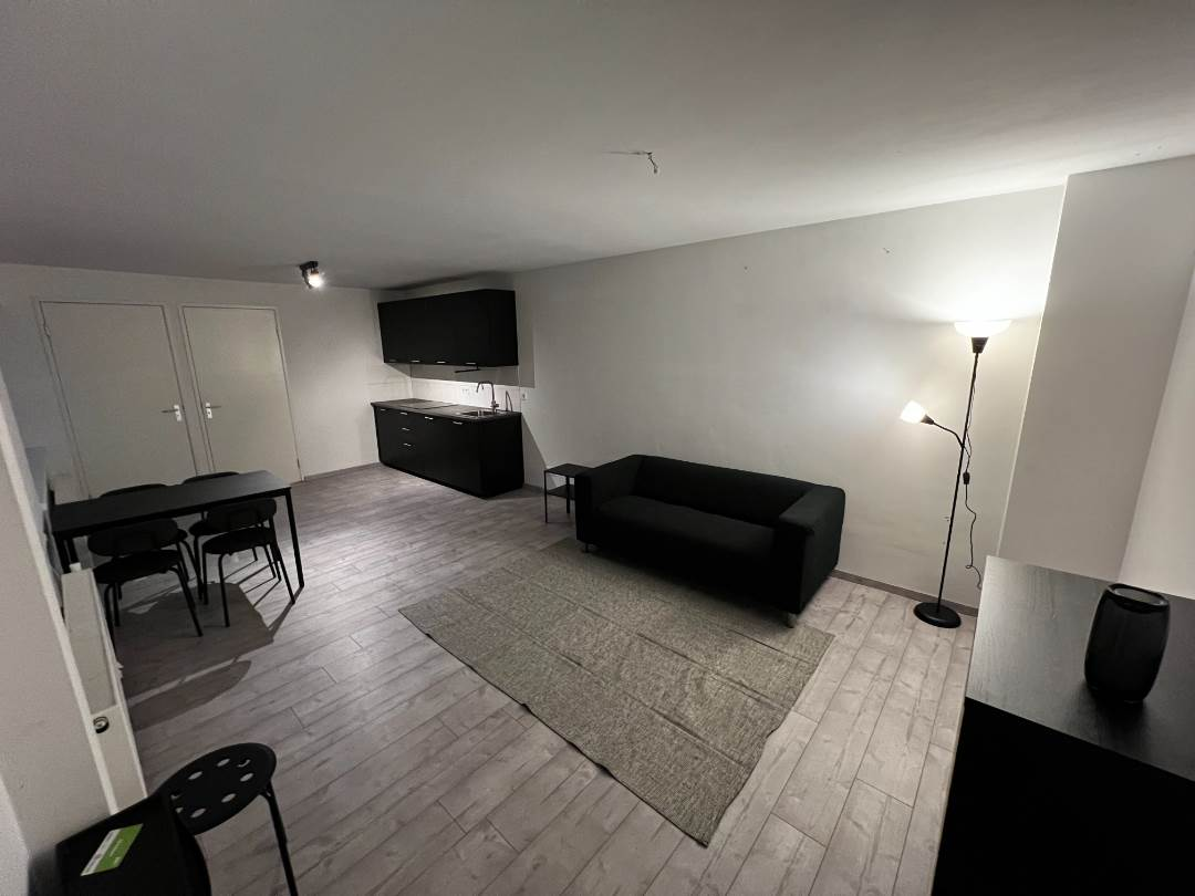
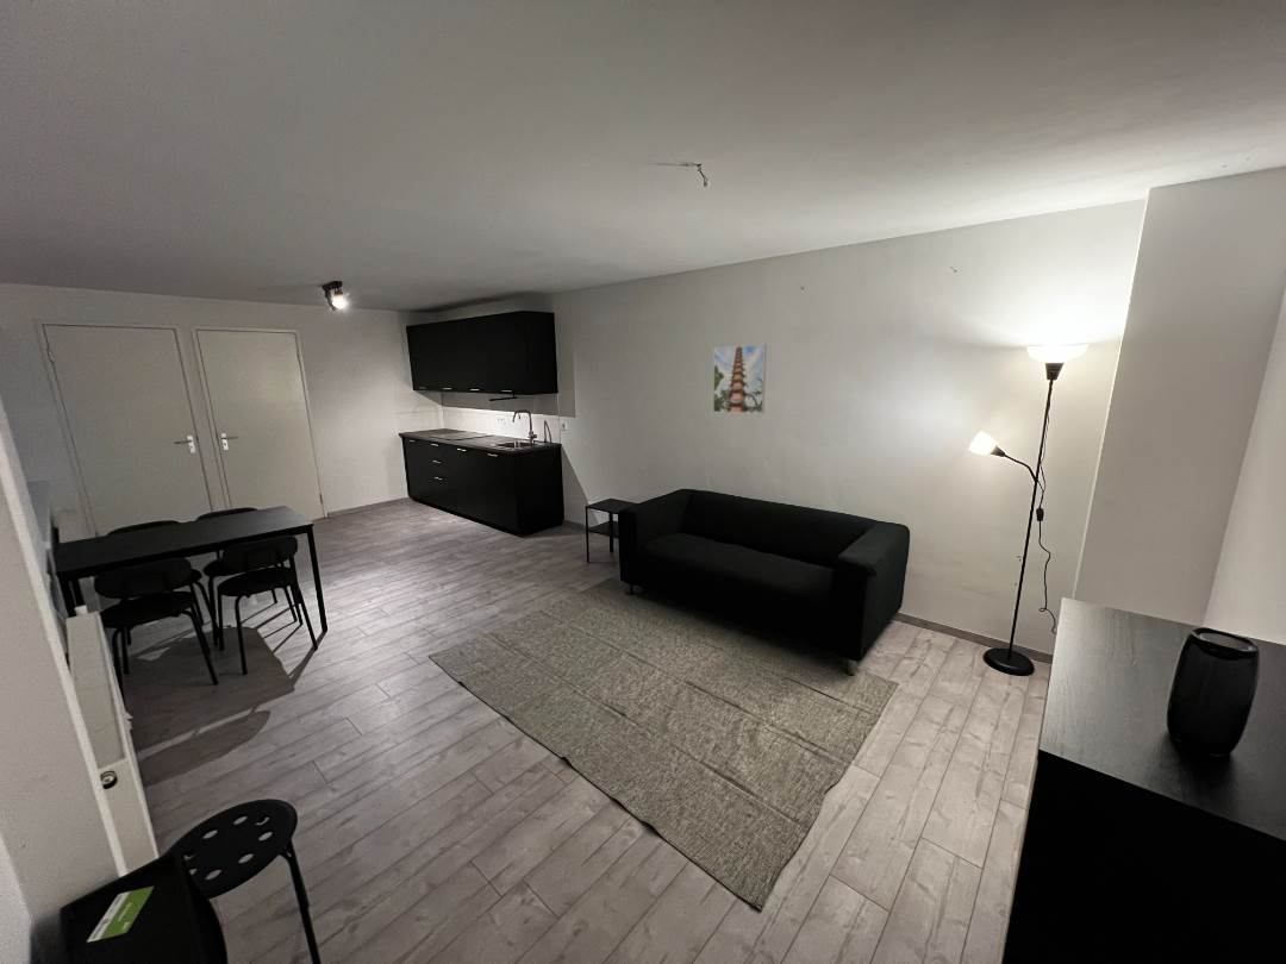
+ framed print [712,344,768,414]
